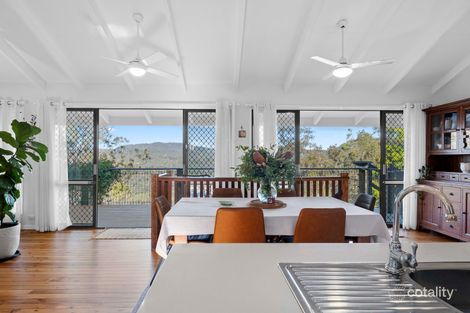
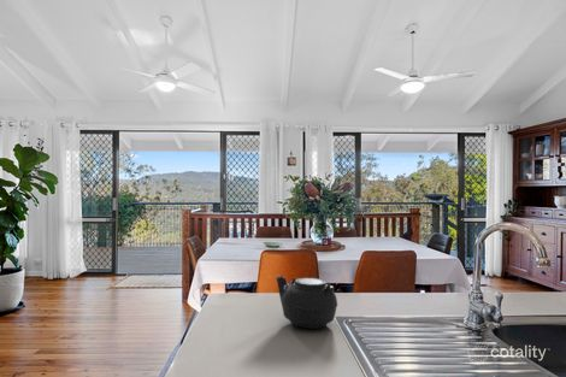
+ teapot [275,275,338,330]
